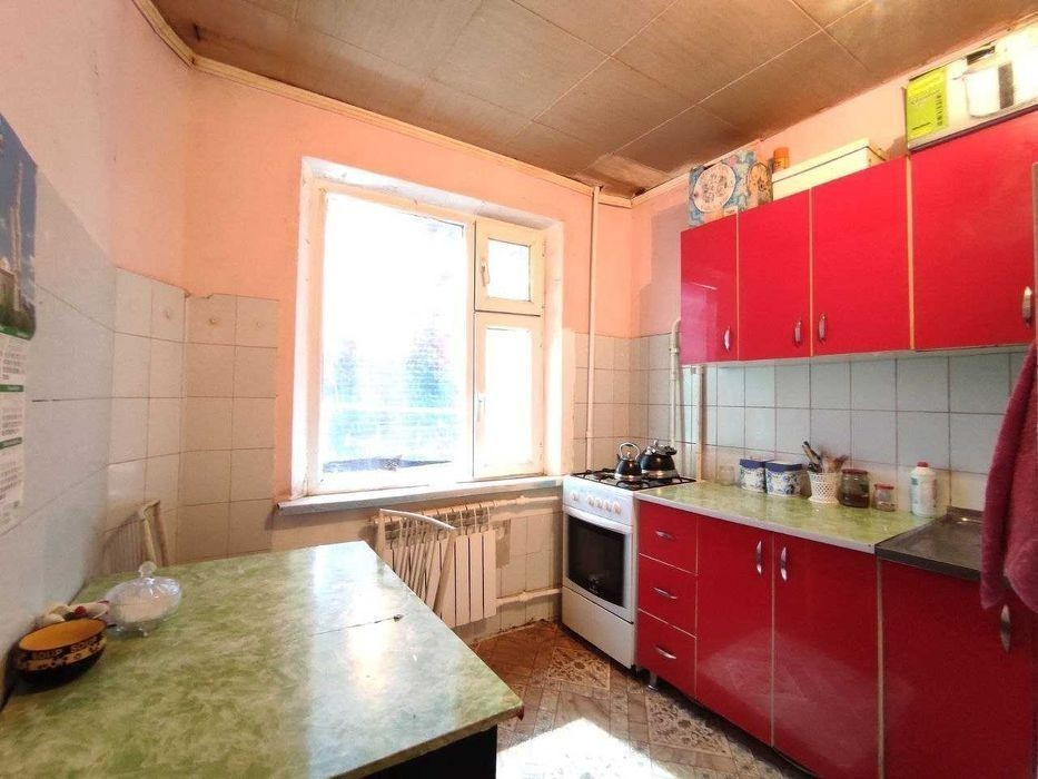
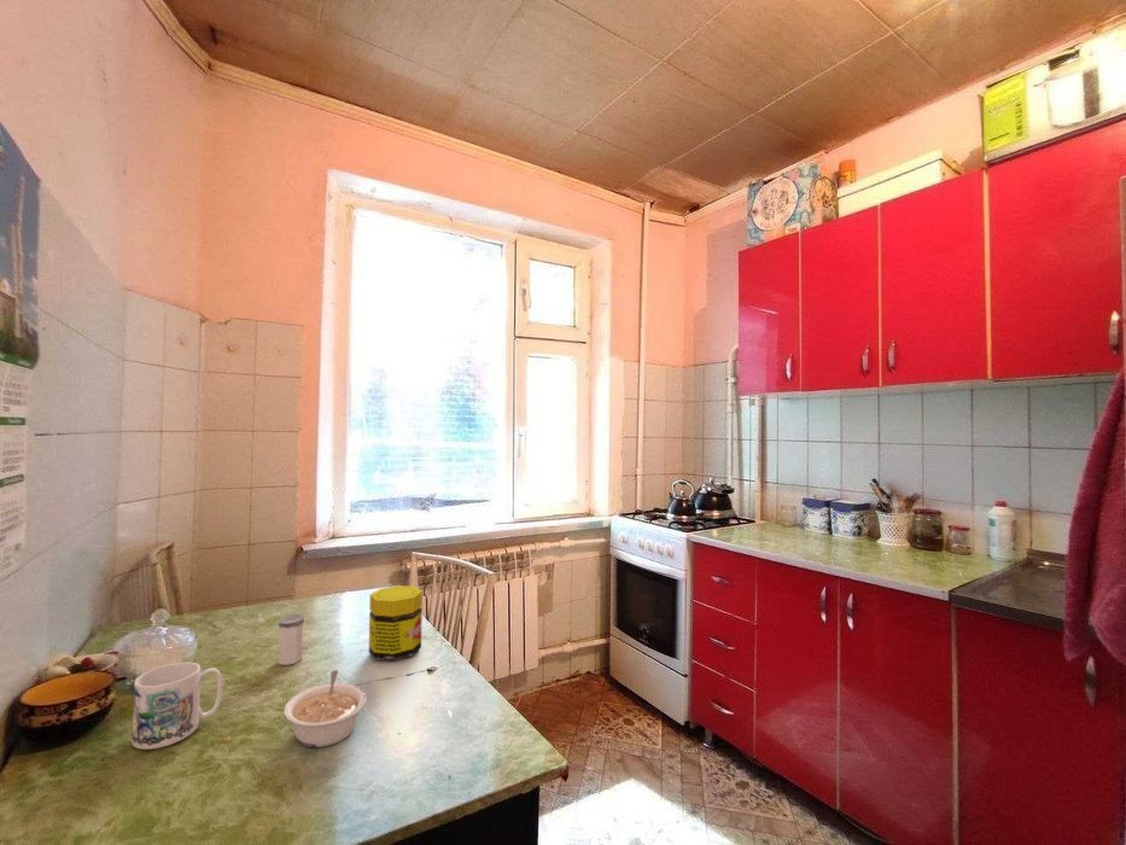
+ legume [282,669,368,748]
+ jar [368,584,424,662]
+ mug [132,662,224,751]
+ salt shaker [278,614,305,666]
